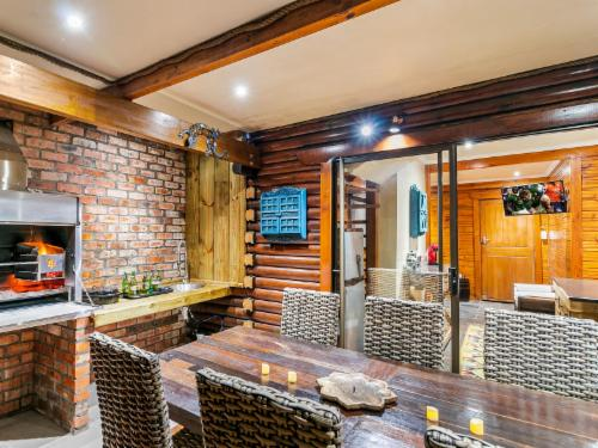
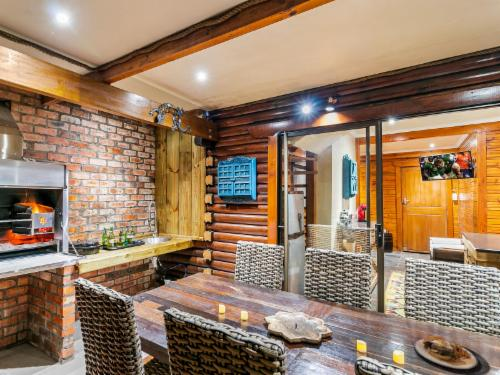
+ plate [413,335,490,375]
